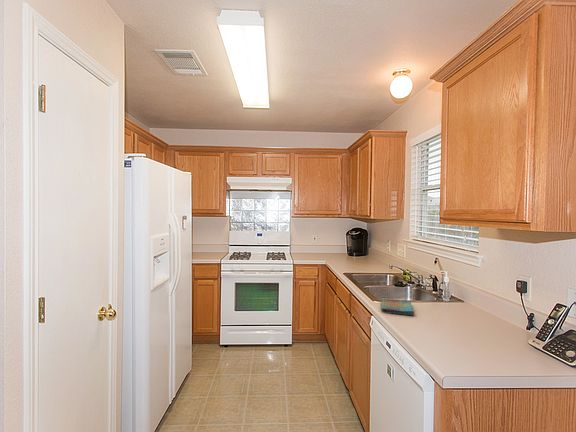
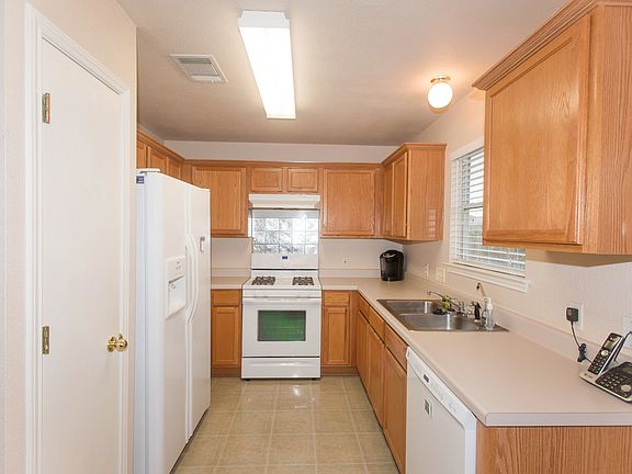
- dish towel [380,298,415,316]
